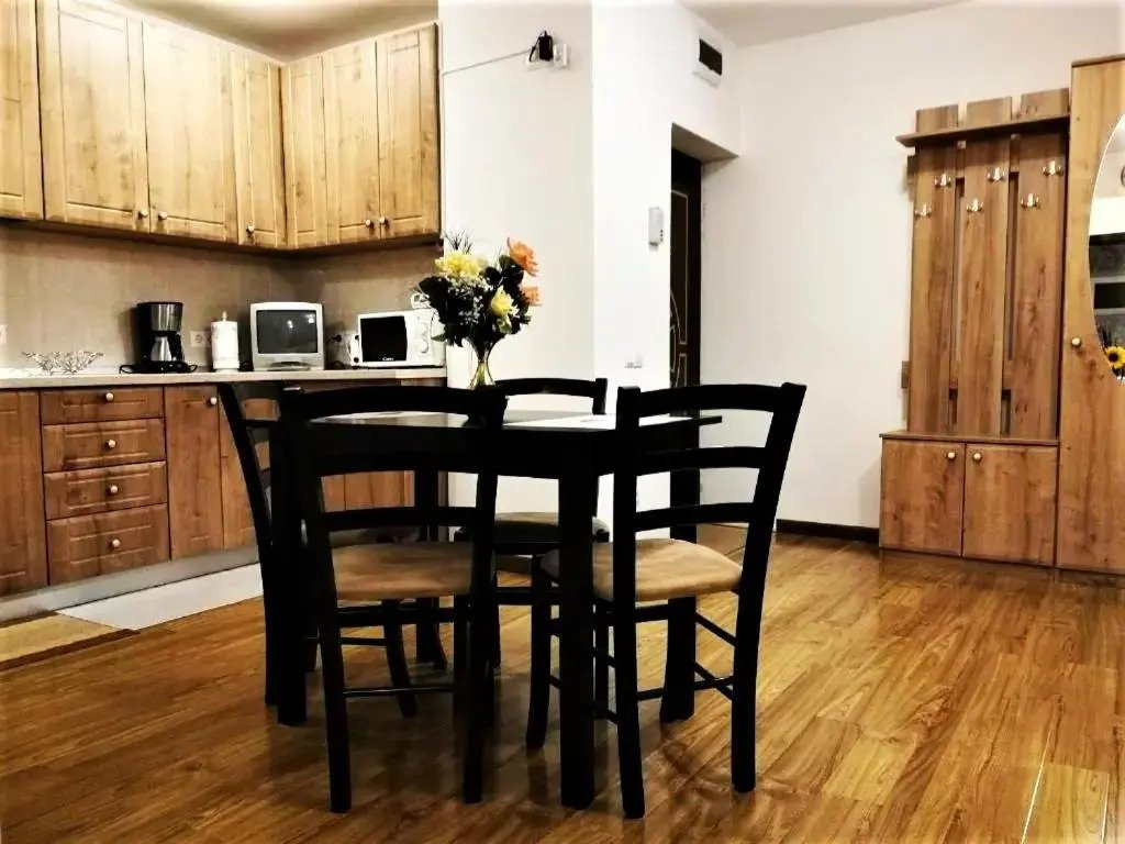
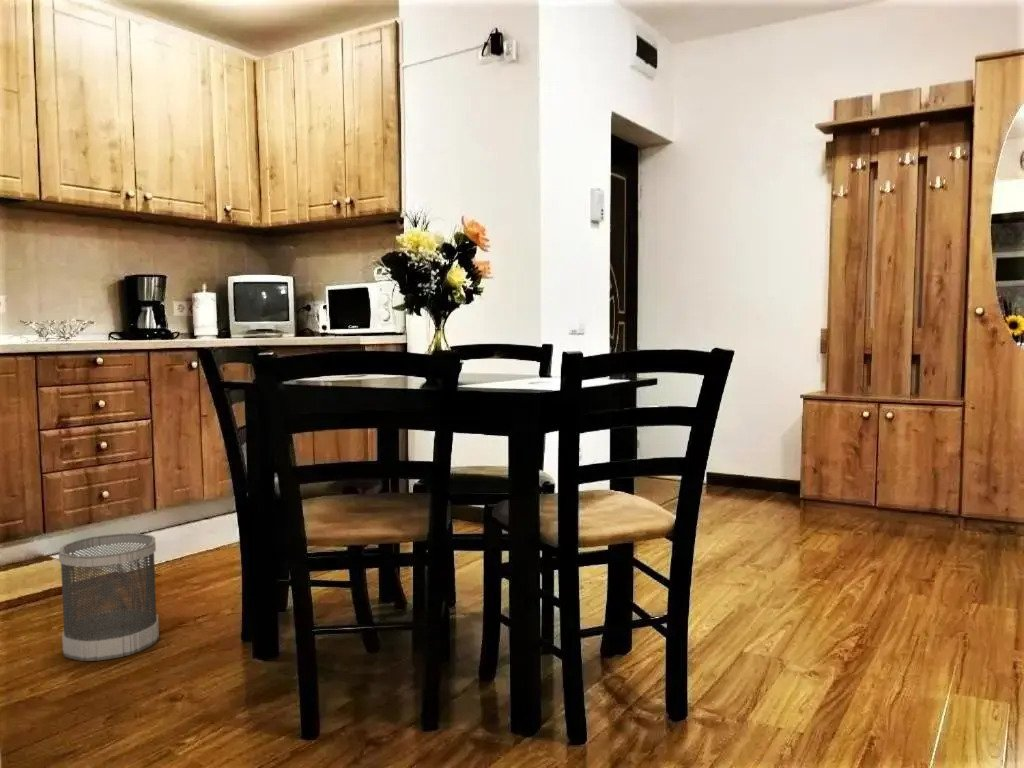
+ wastebasket [58,532,160,662]
